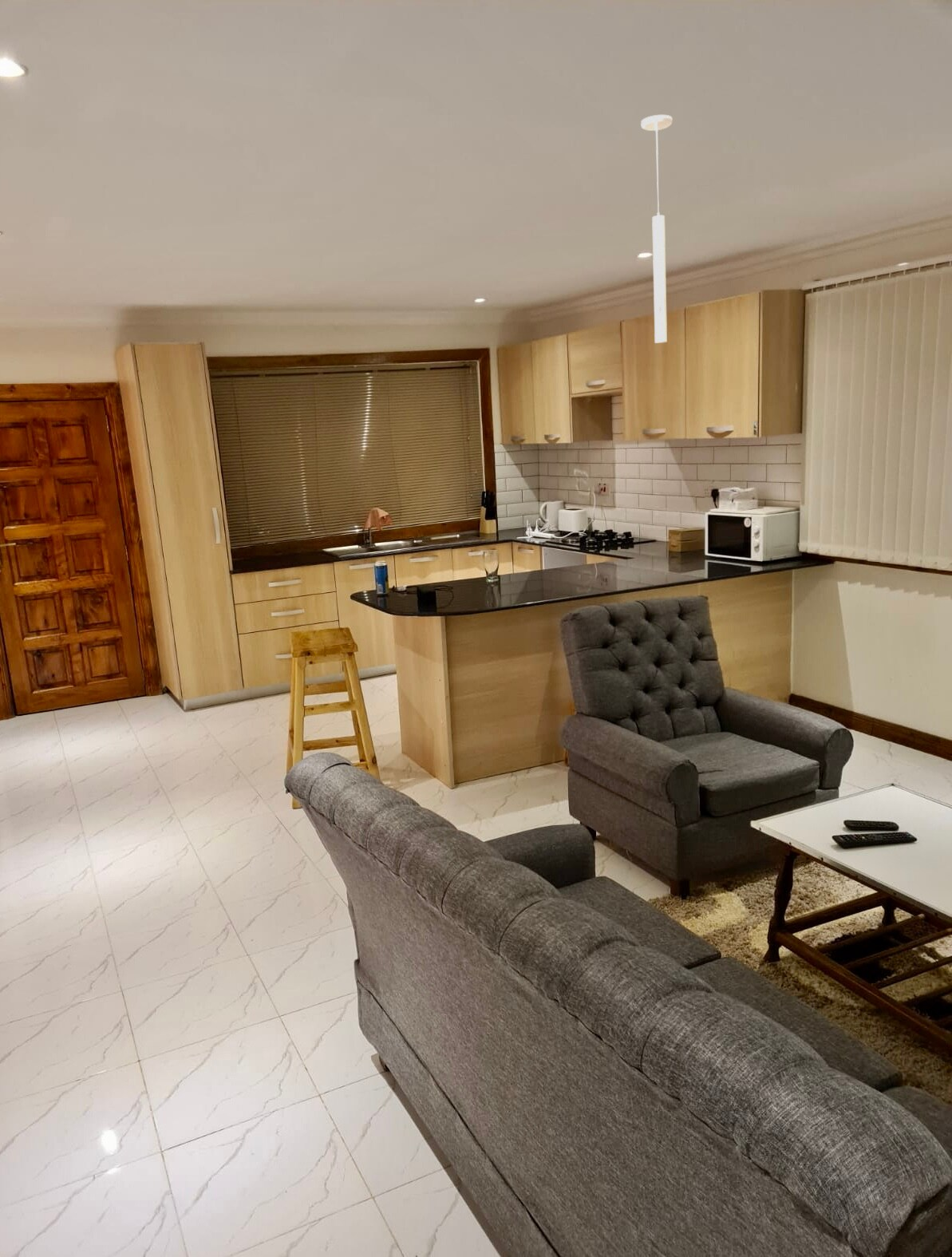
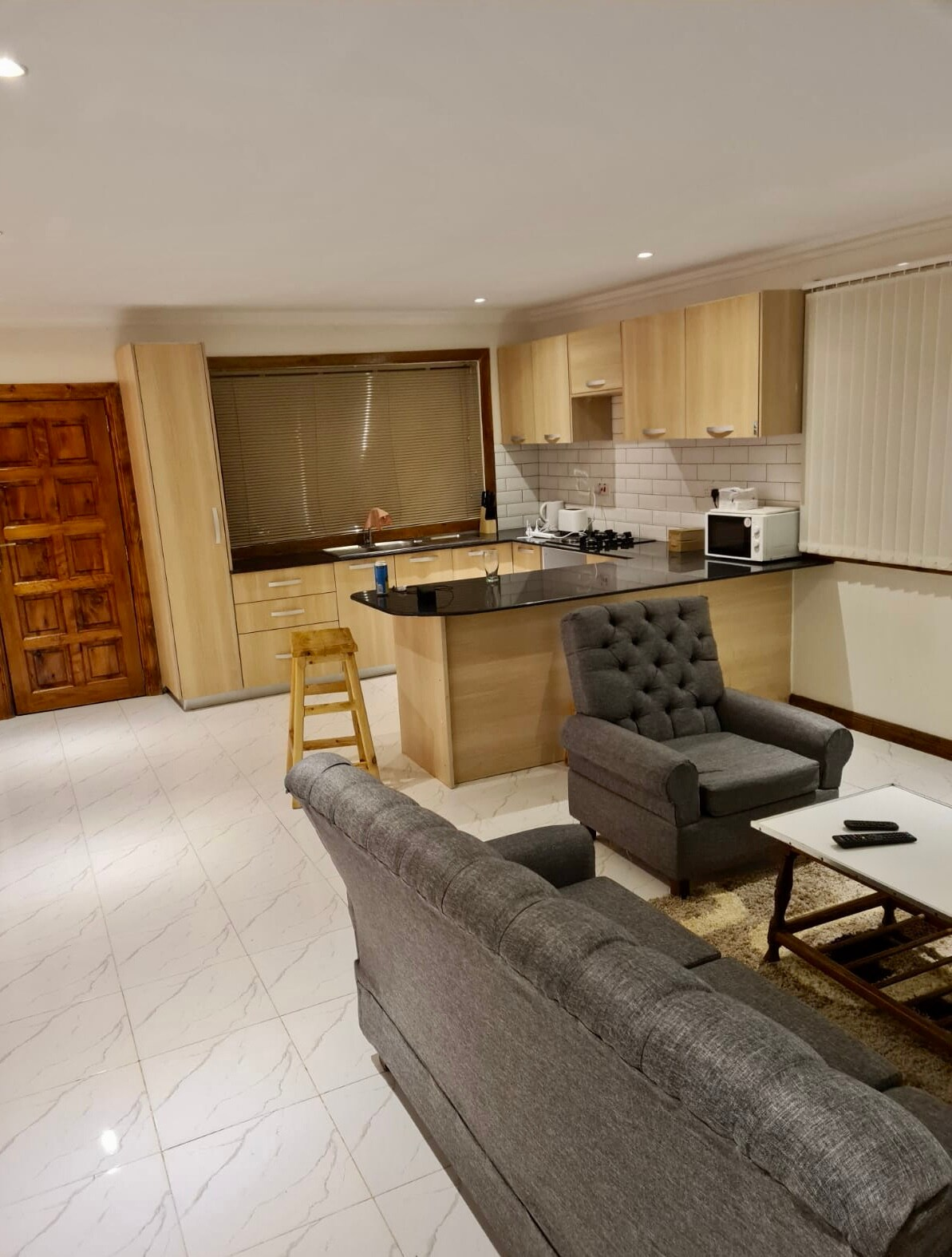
- ceiling light [640,114,673,344]
